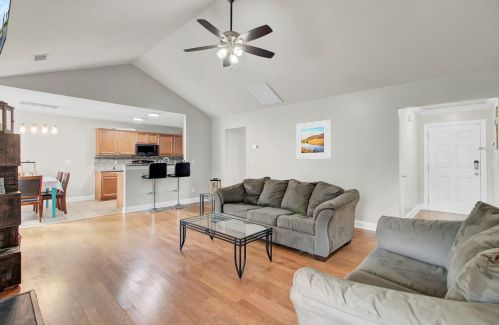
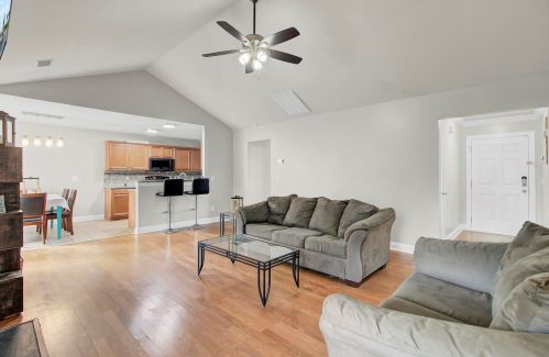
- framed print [295,119,331,160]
